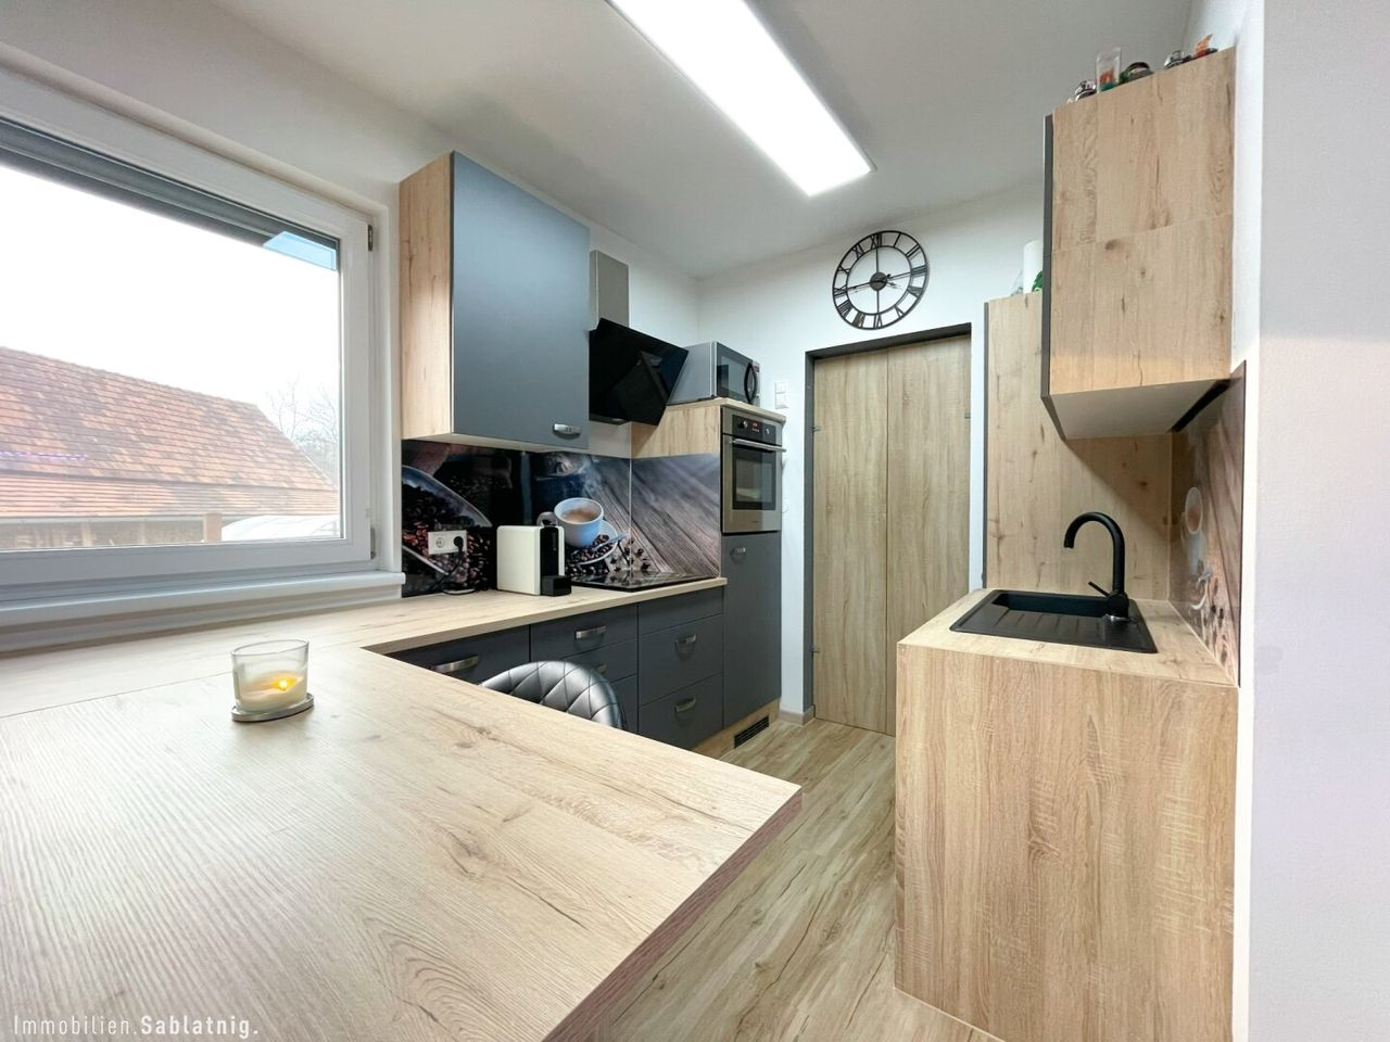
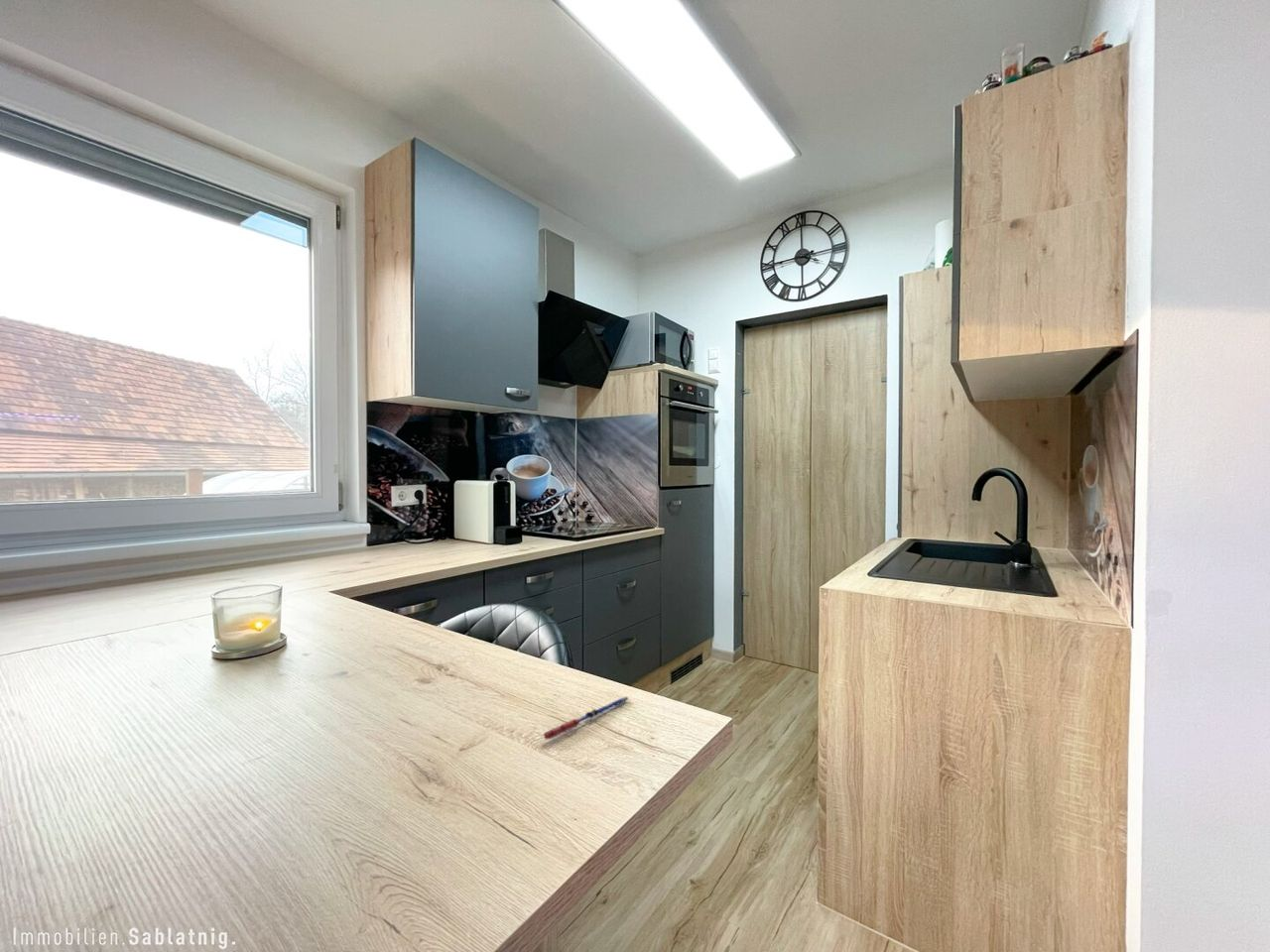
+ pen [543,696,630,741]
